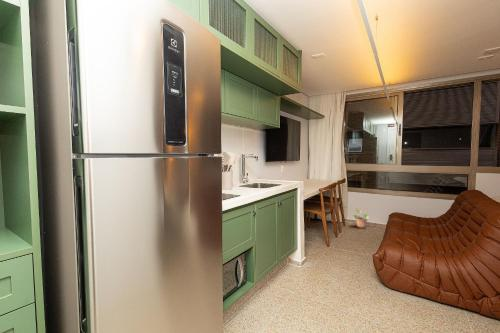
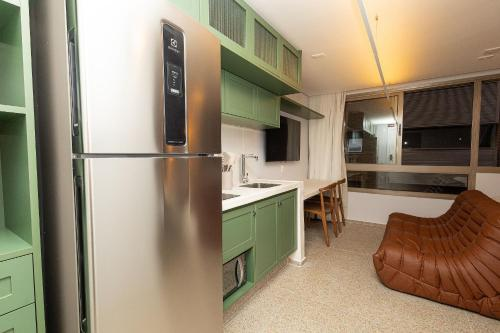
- potted plant [352,207,370,229]
